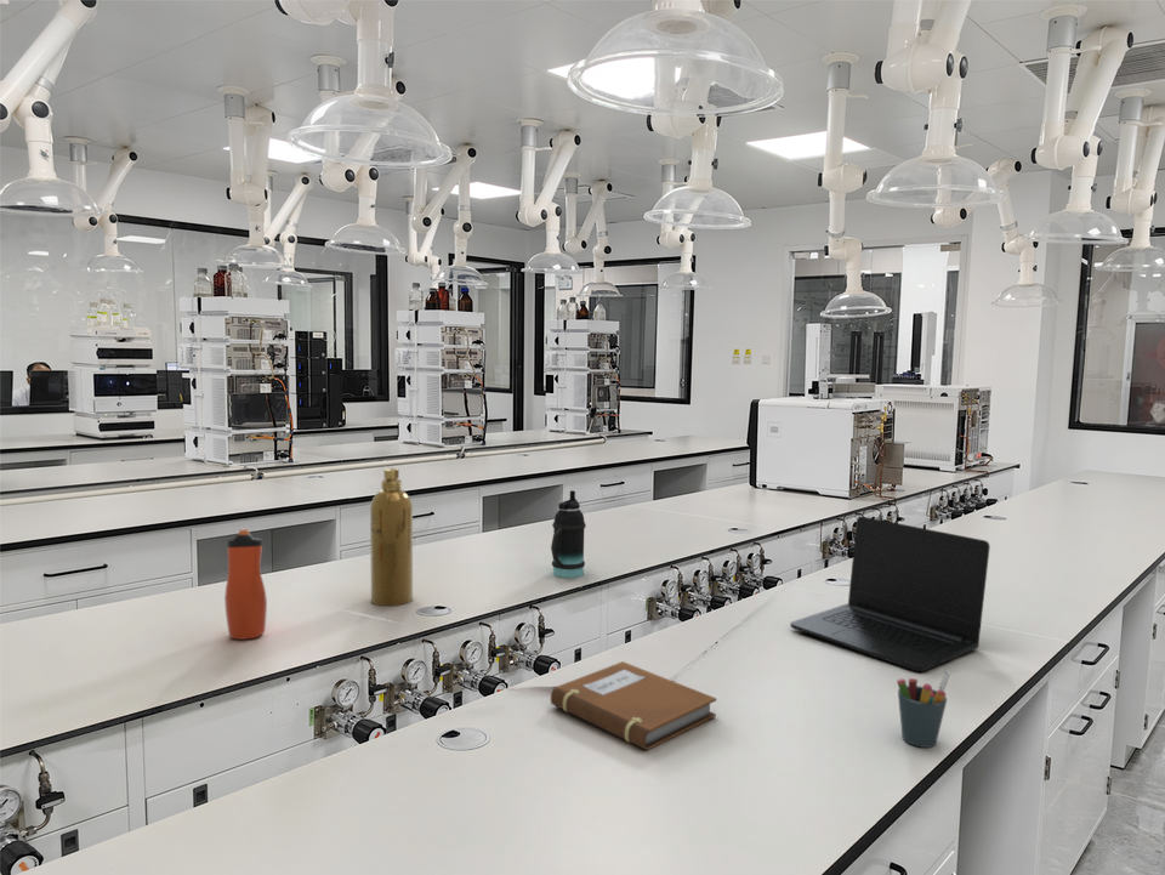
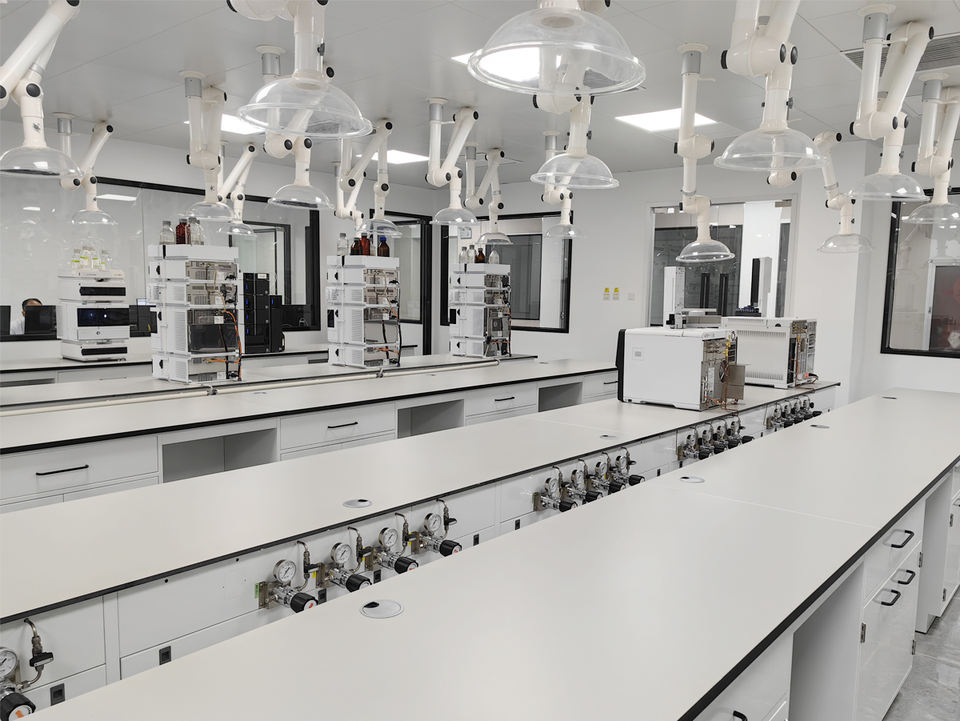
- pen holder [896,669,951,749]
- spray bottle [369,467,414,607]
- laptop [789,515,991,672]
- bottle [550,489,587,579]
- water bottle [223,528,268,641]
- notebook [550,660,717,751]
